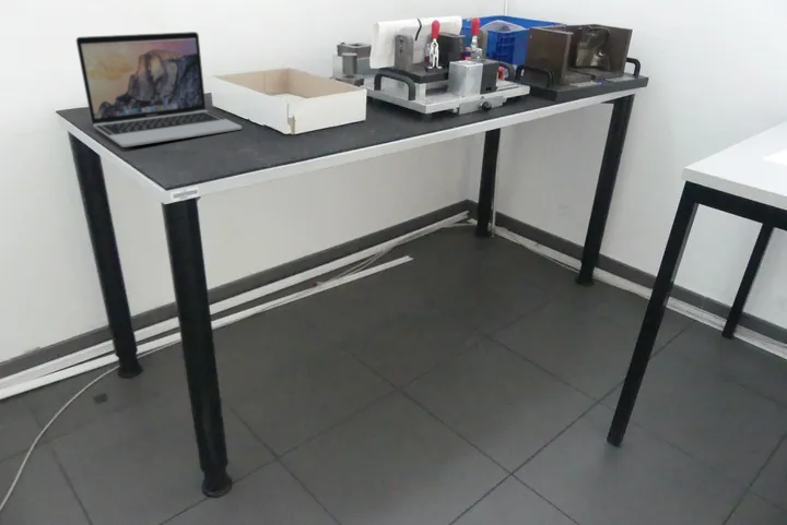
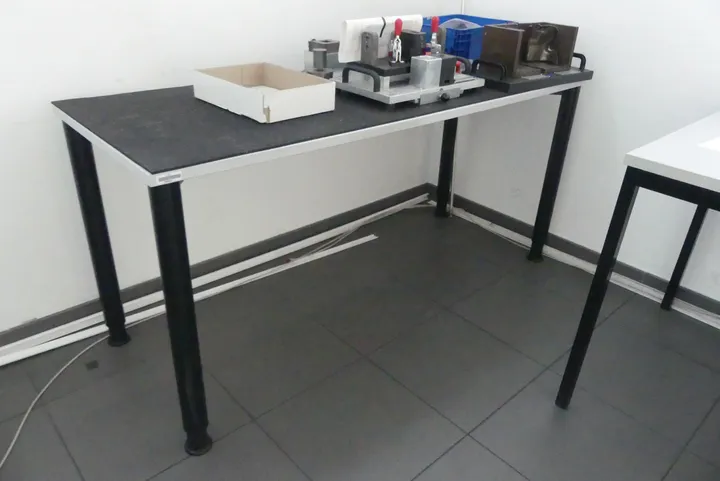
- laptop [75,31,243,148]
